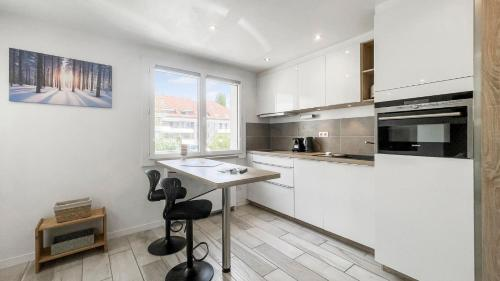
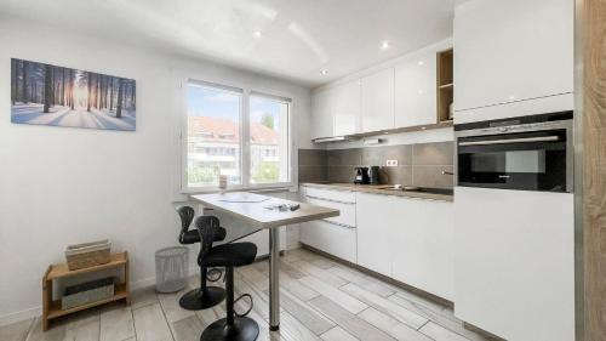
+ waste bin [154,245,190,294]
